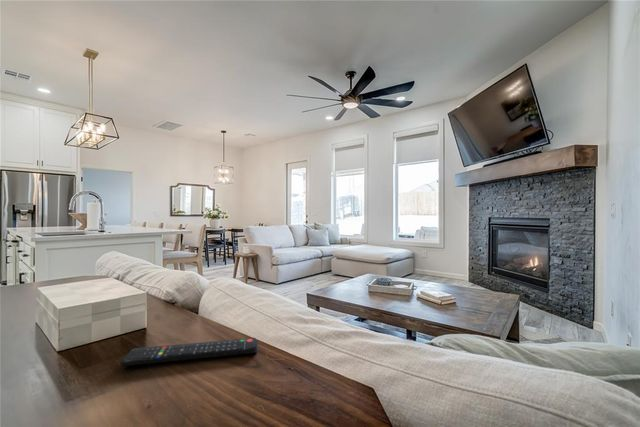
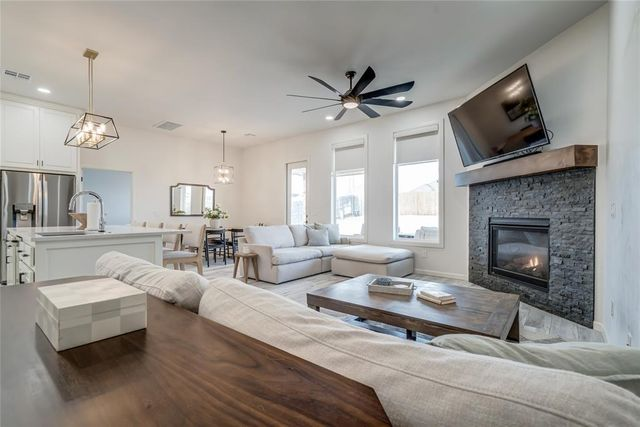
- remote control [119,337,259,367]
